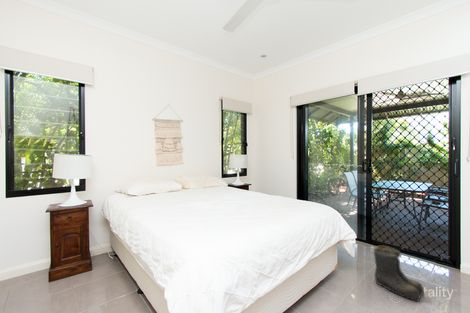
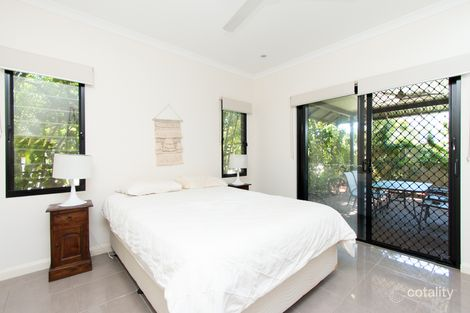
- boots [373,245,425,302]
